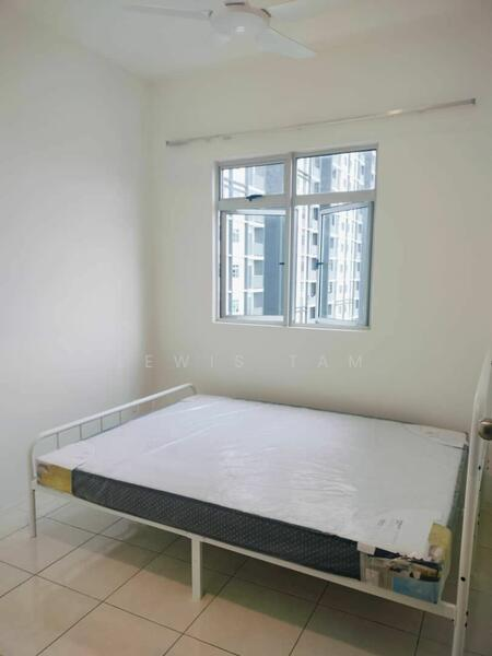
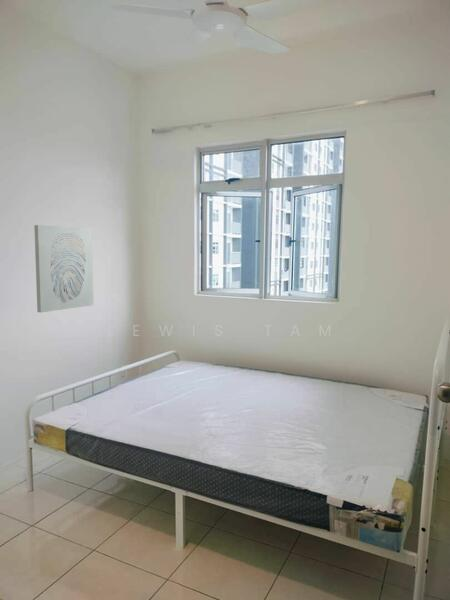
+ wall art [33,224,94,314]
